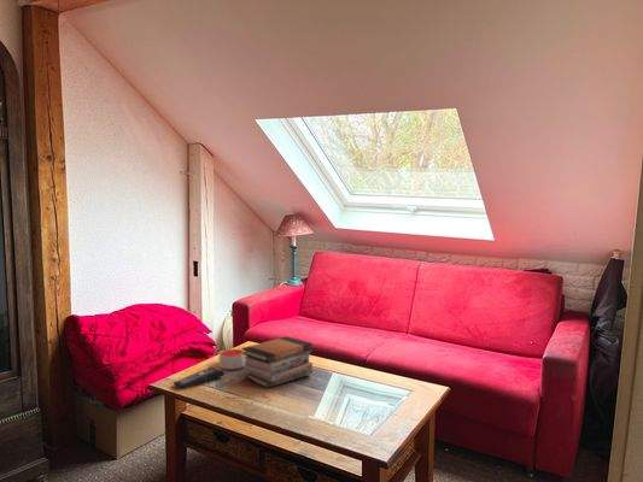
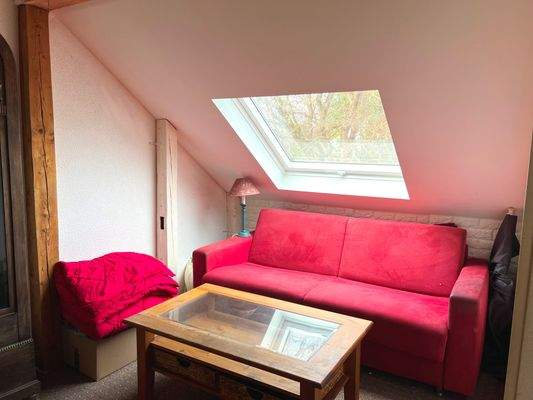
- book stack [240,335,314,389]
- remote control [173,366,226,390]
- candle [218,347,246,370]
